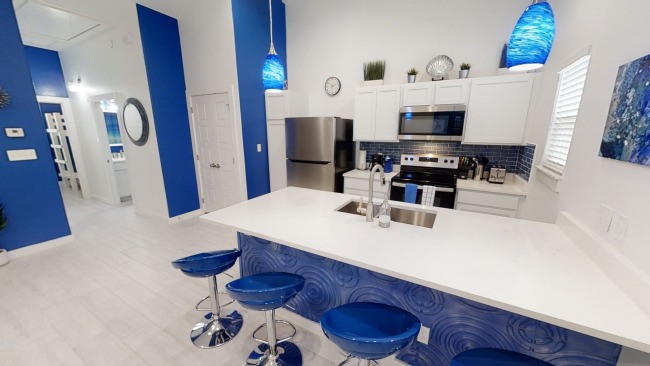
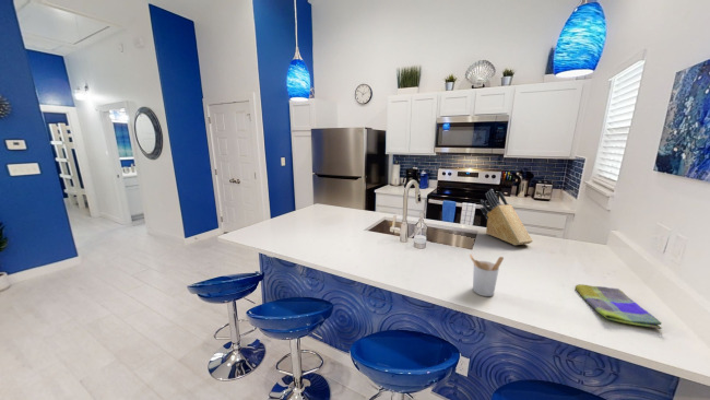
+ dish towel [575,283,663,330]
+ utensil holder [469,254,505,297]
+ knife block [480,188,534,246]
